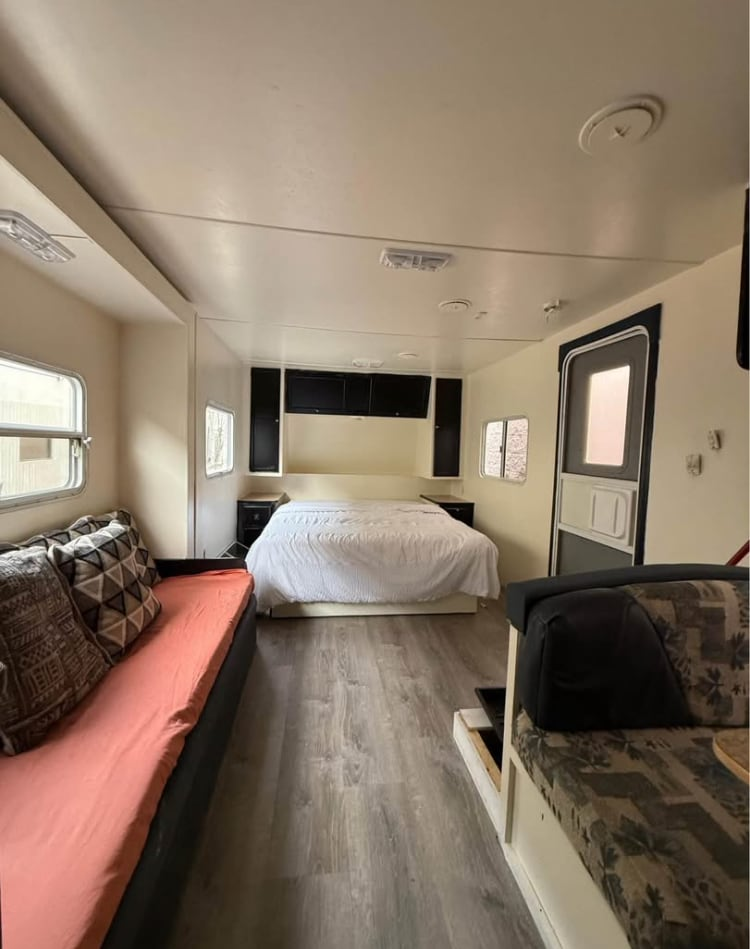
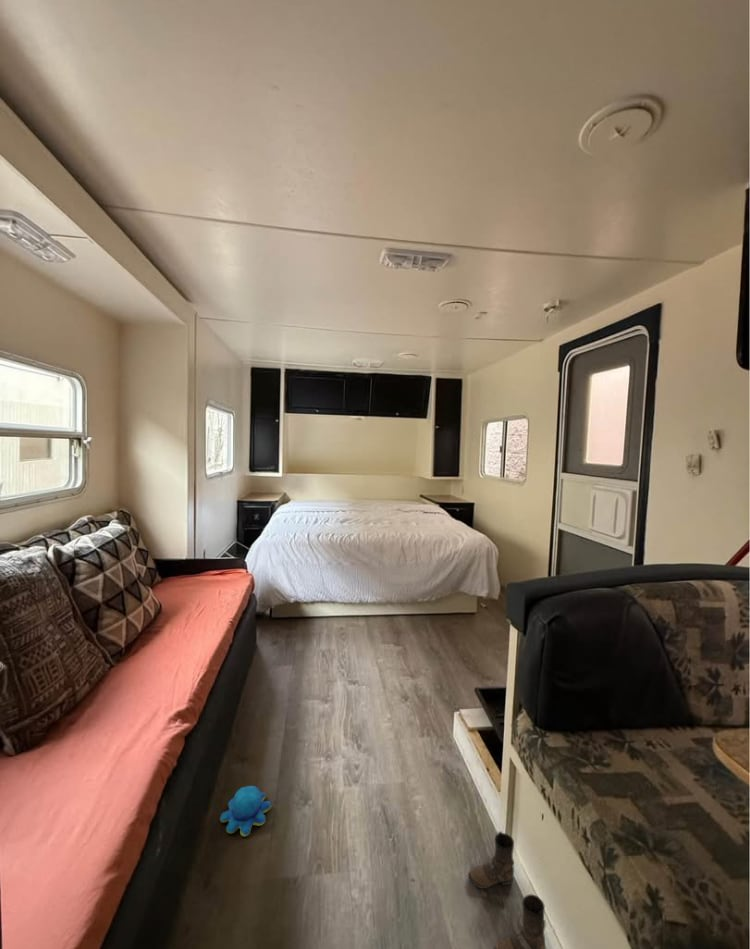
+ boots [467,830,546,949]
+ plush toy [219,785,272,837]
